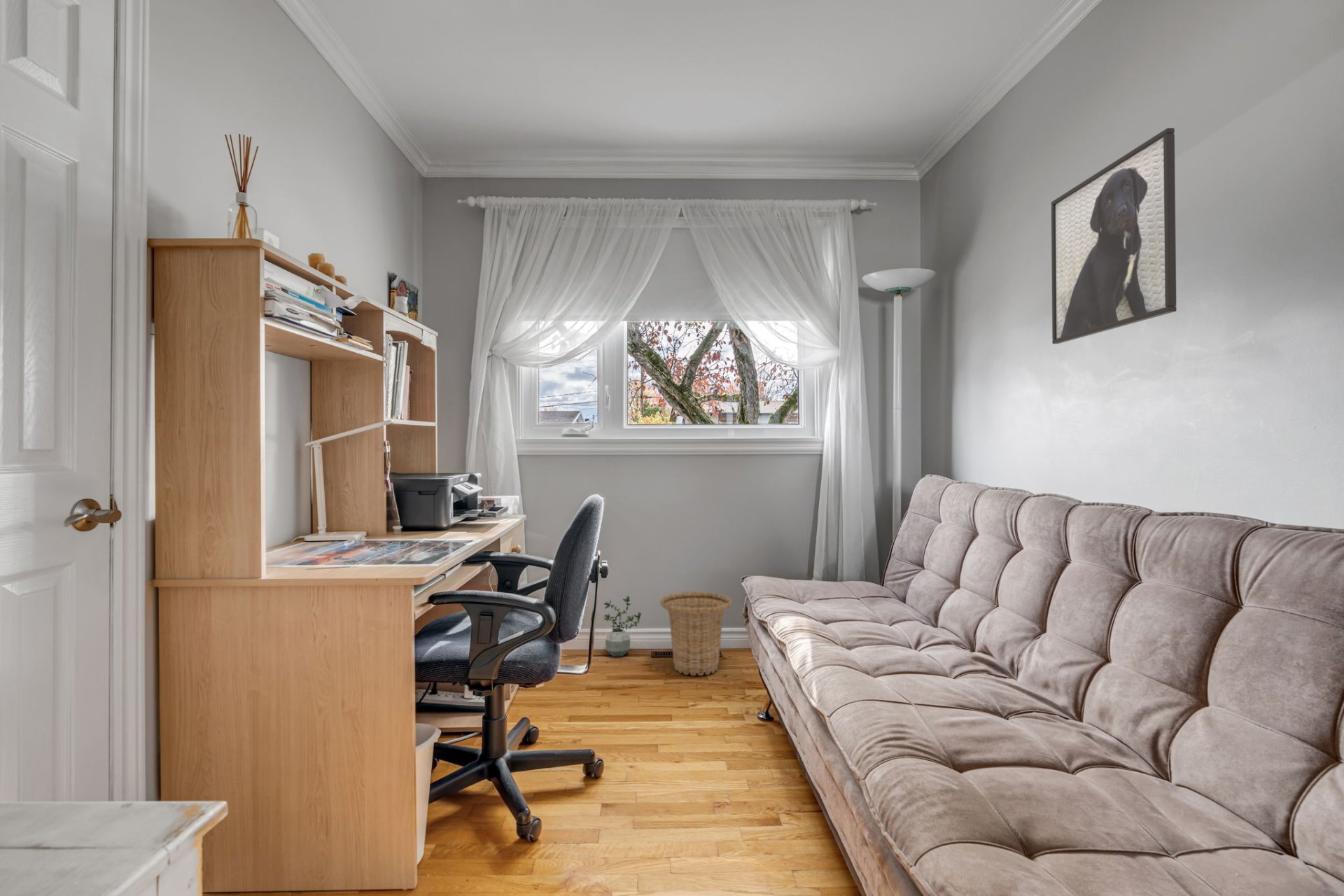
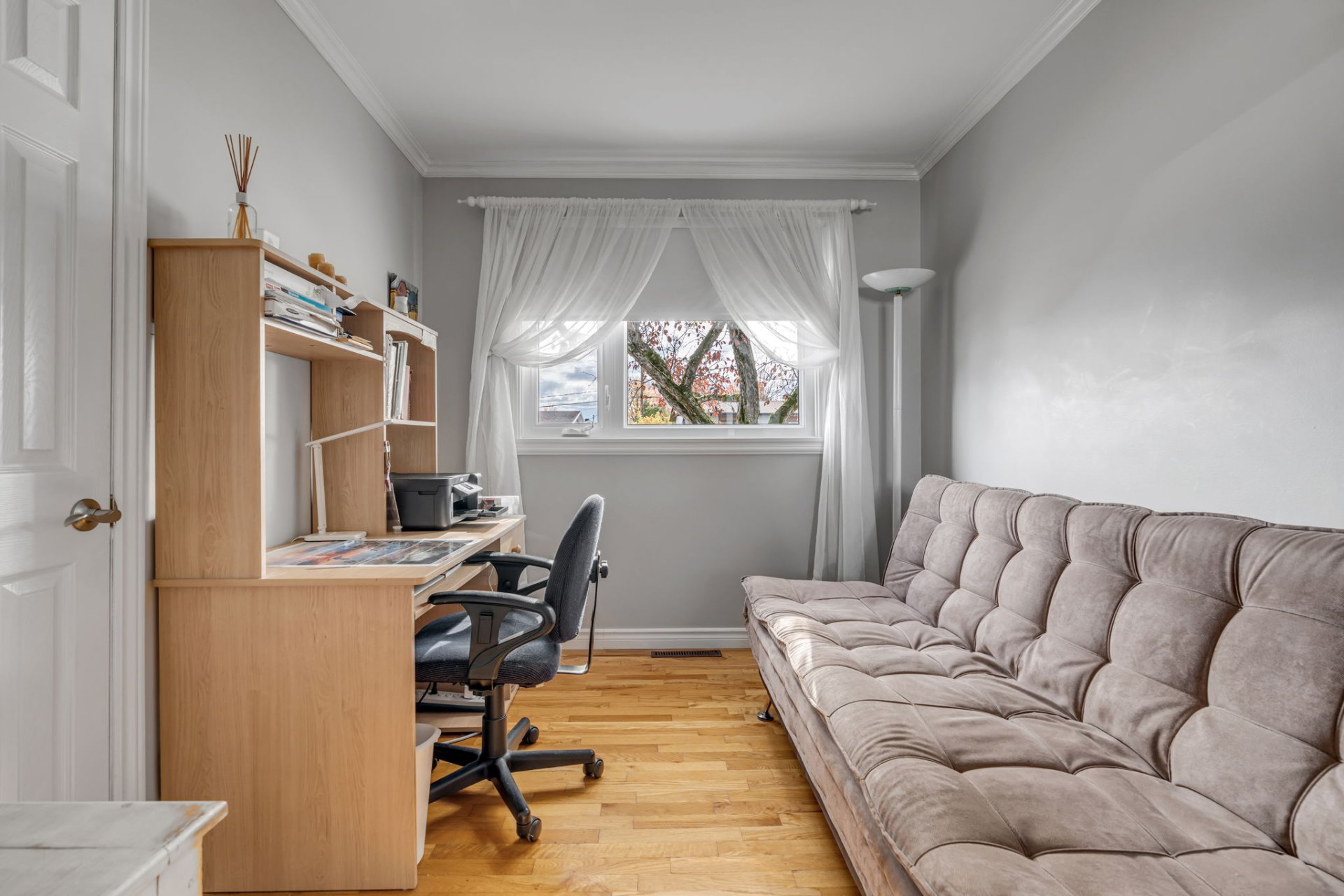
- potted plant [602,595,642,657]
- basket [659,591,733,676]
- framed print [1051,127,1177,344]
